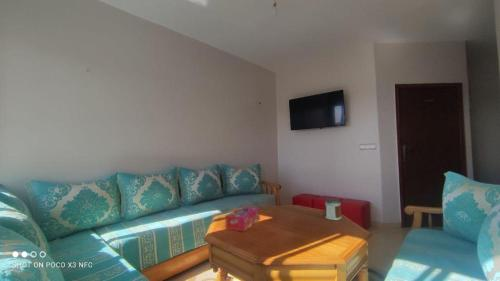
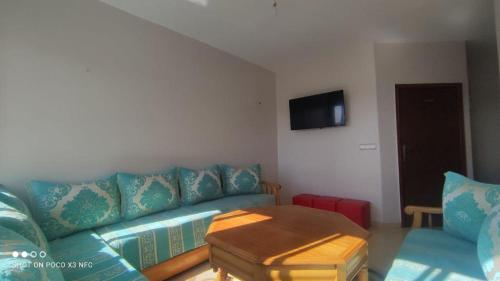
- tissue box [224,205,260,233]
- jar [324,198,343,221]
